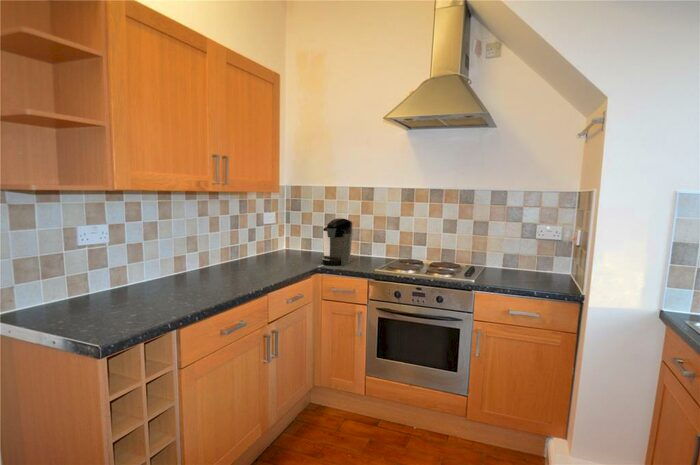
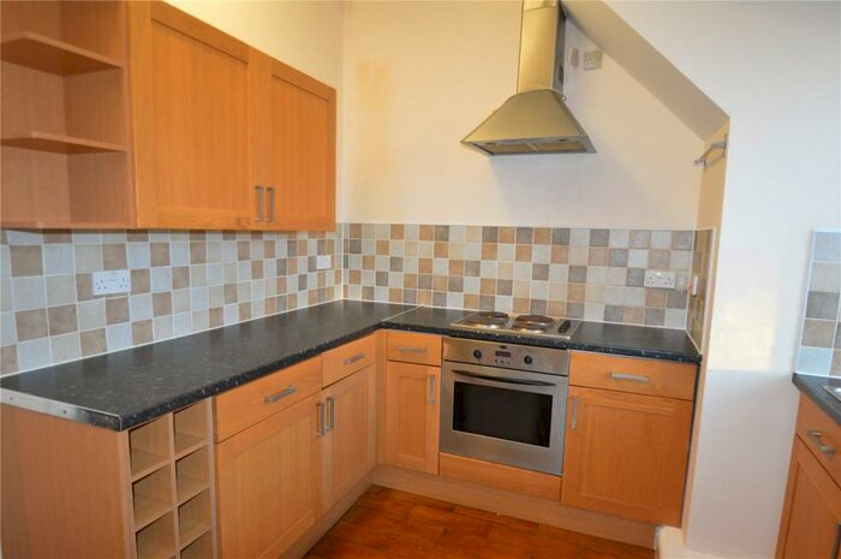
- coffee maker [321,217,354,266]
